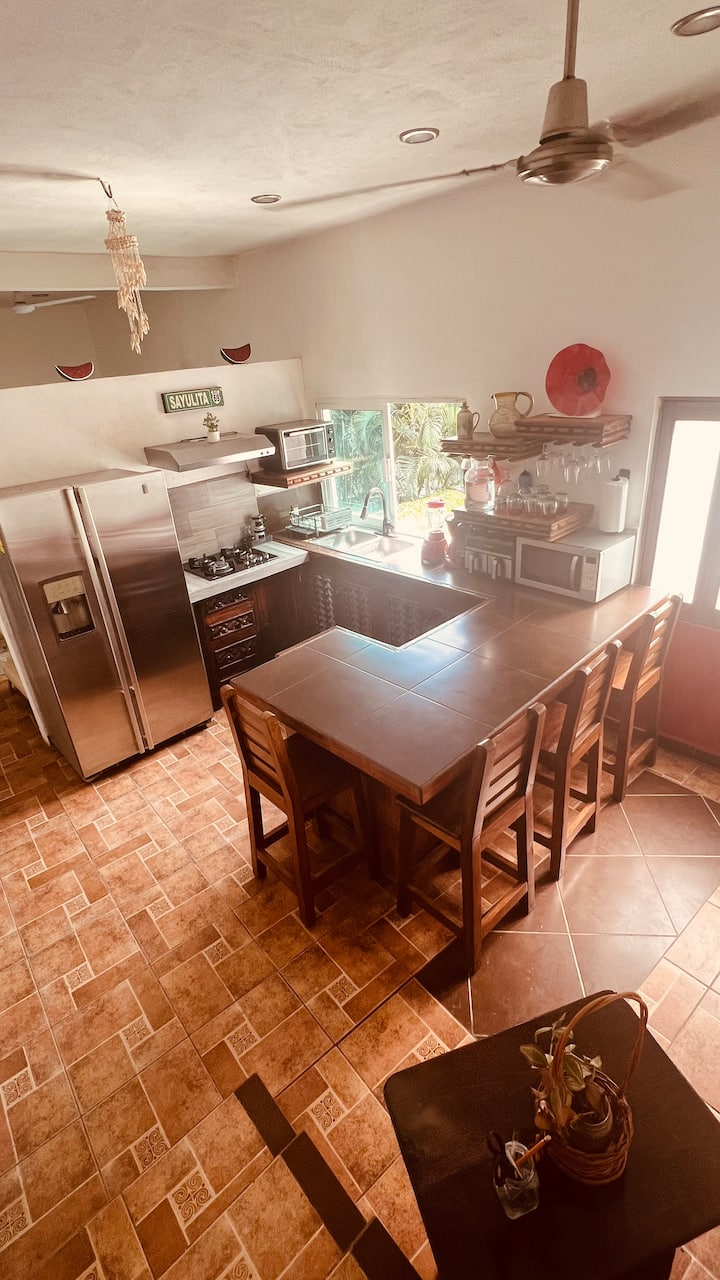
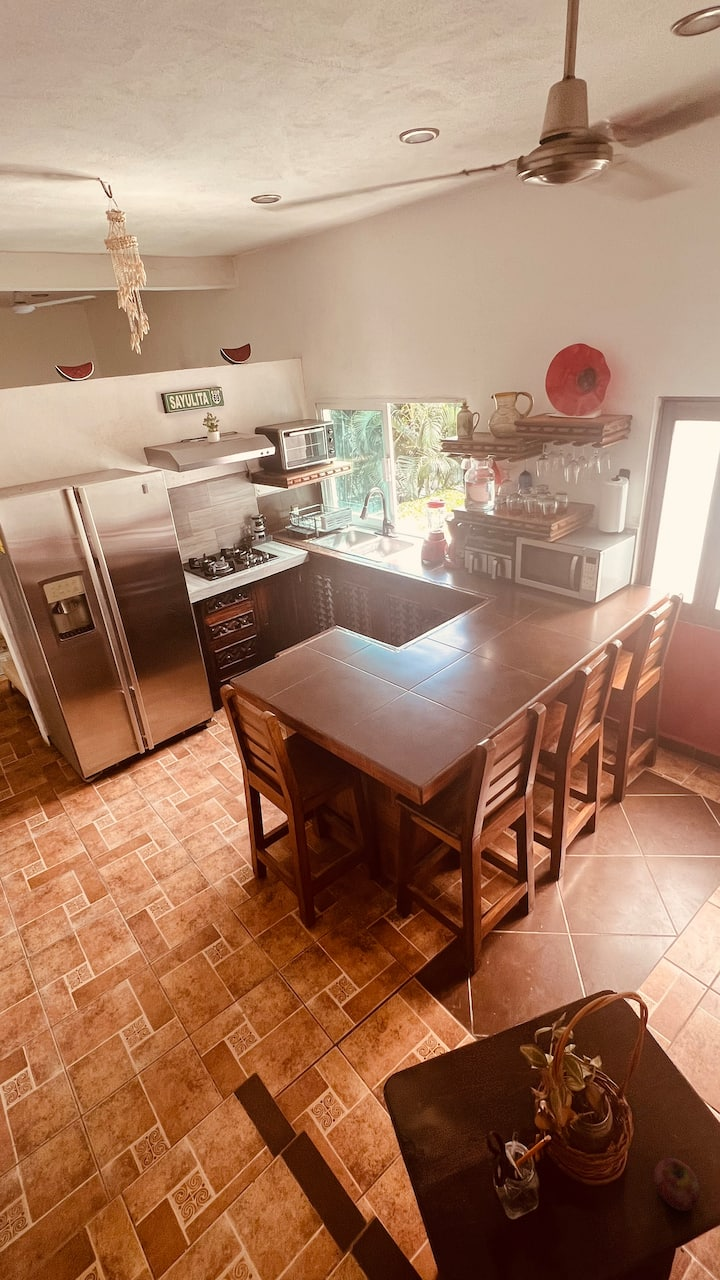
+ apple [653,1157,700,1212]
